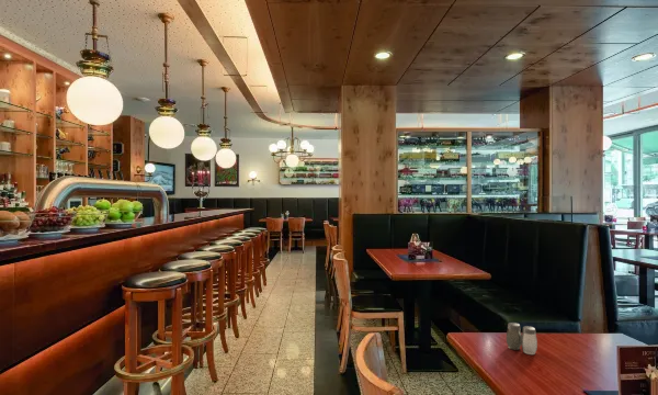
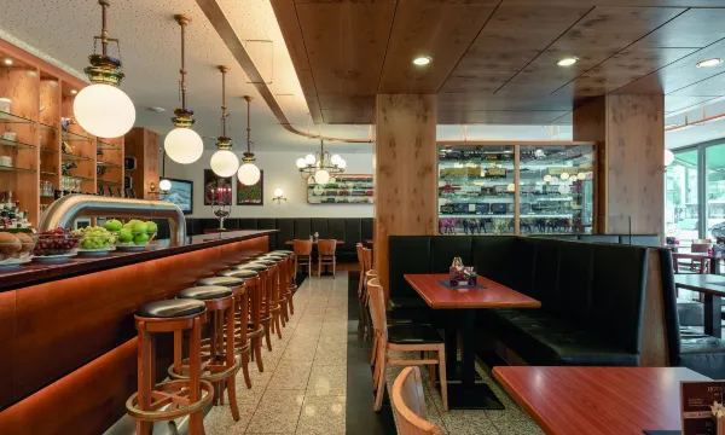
- salt and pepper shaker [506,321,538,356]
